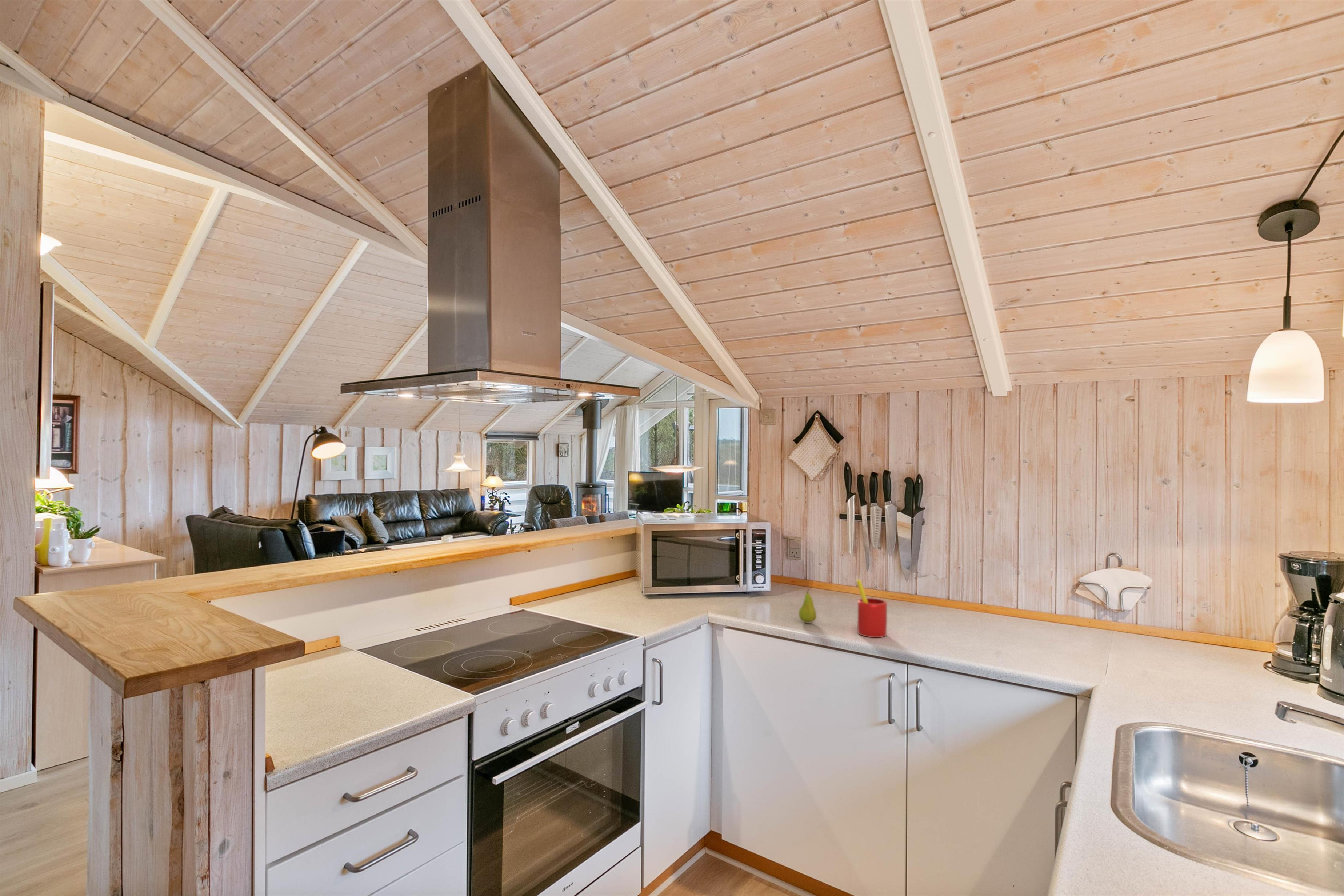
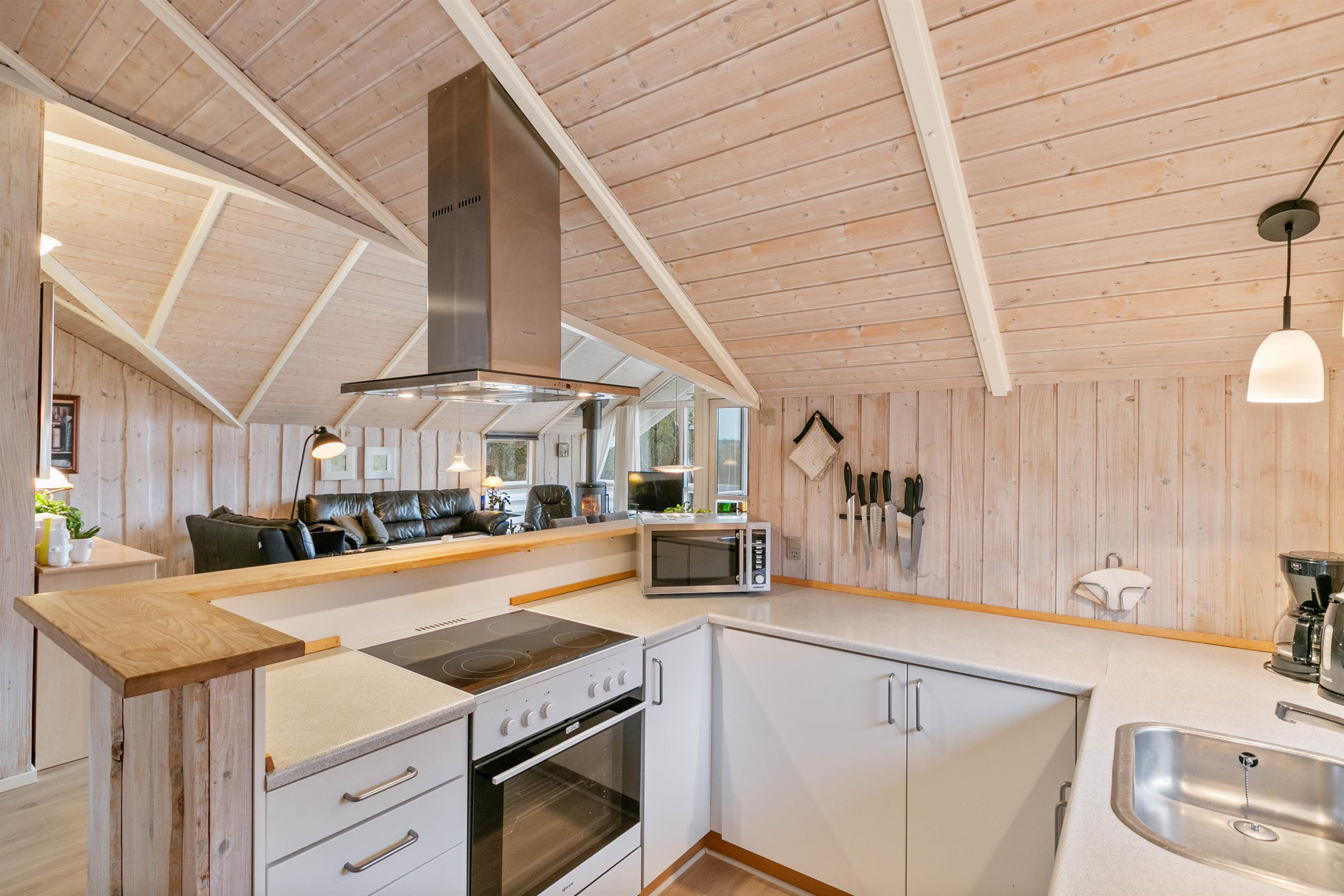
- fruit [798,588,817,623]
- straw [856,579,887,638]
